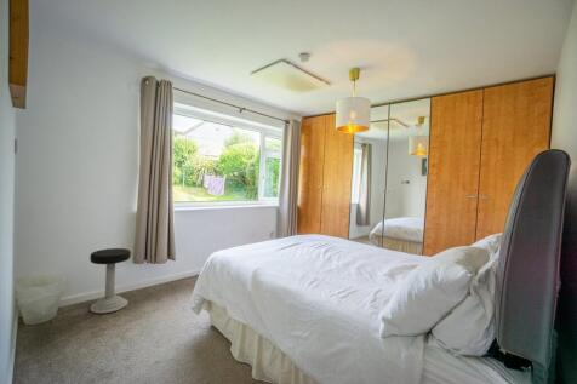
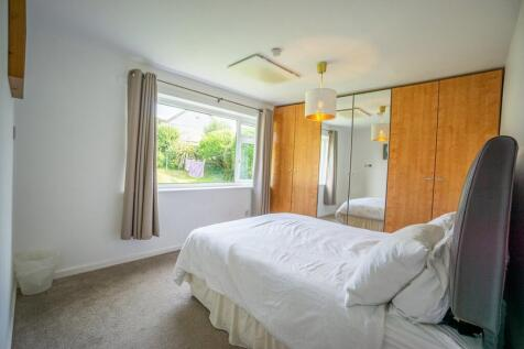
- stool [88,247,132,314]
